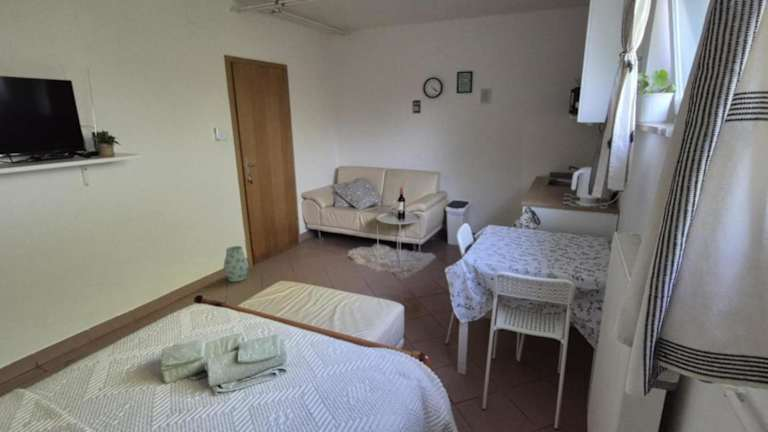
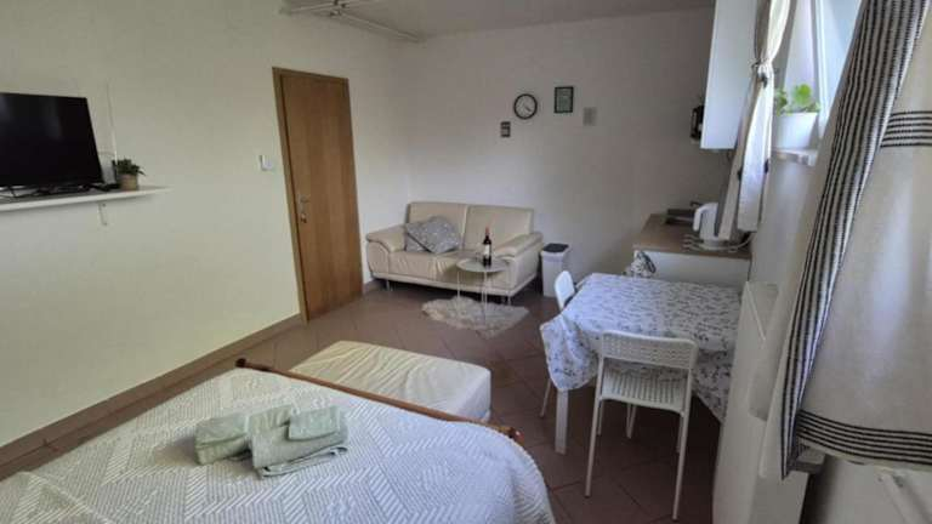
- vase [222,245,249,283]
